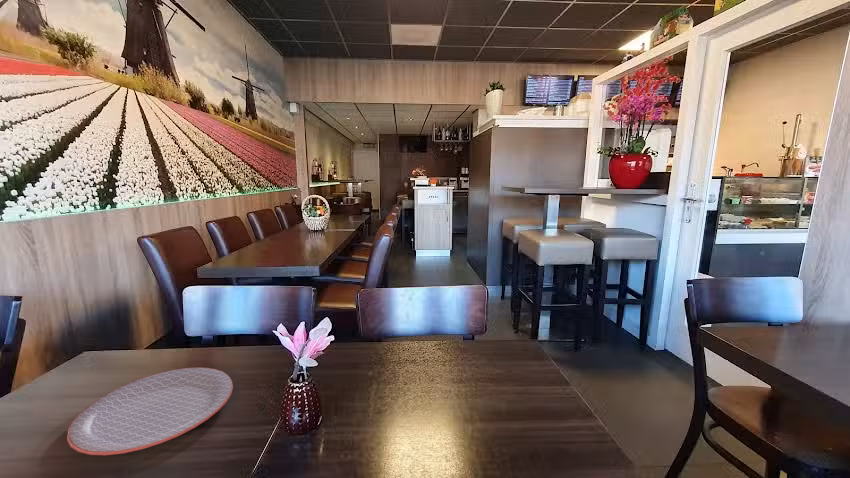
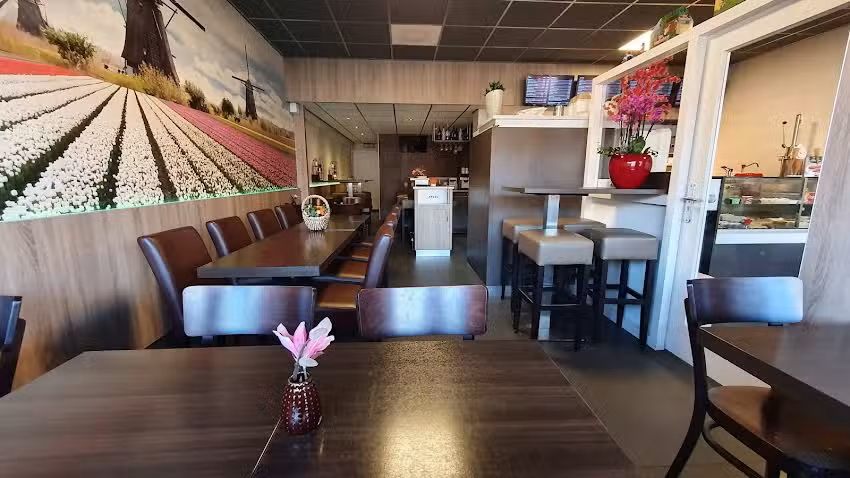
- plate [66,366,234,456]
